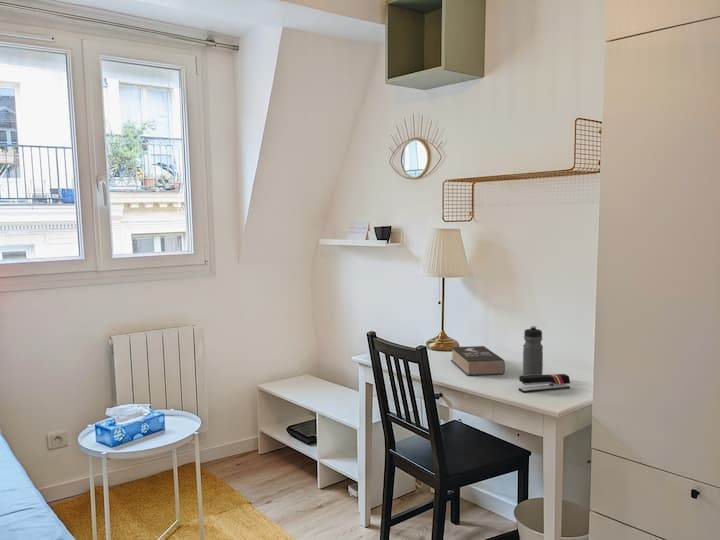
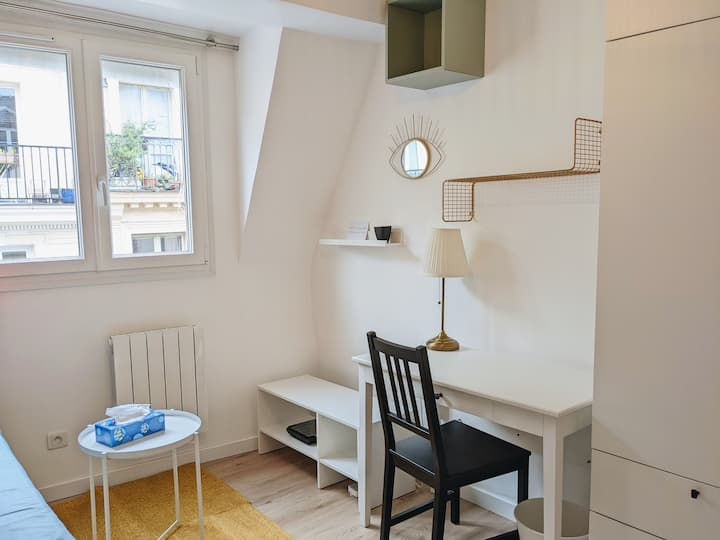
- water bottle [522,325,544,376]
- stapler [518,373,571,393]
- book [450,345,506,377]
